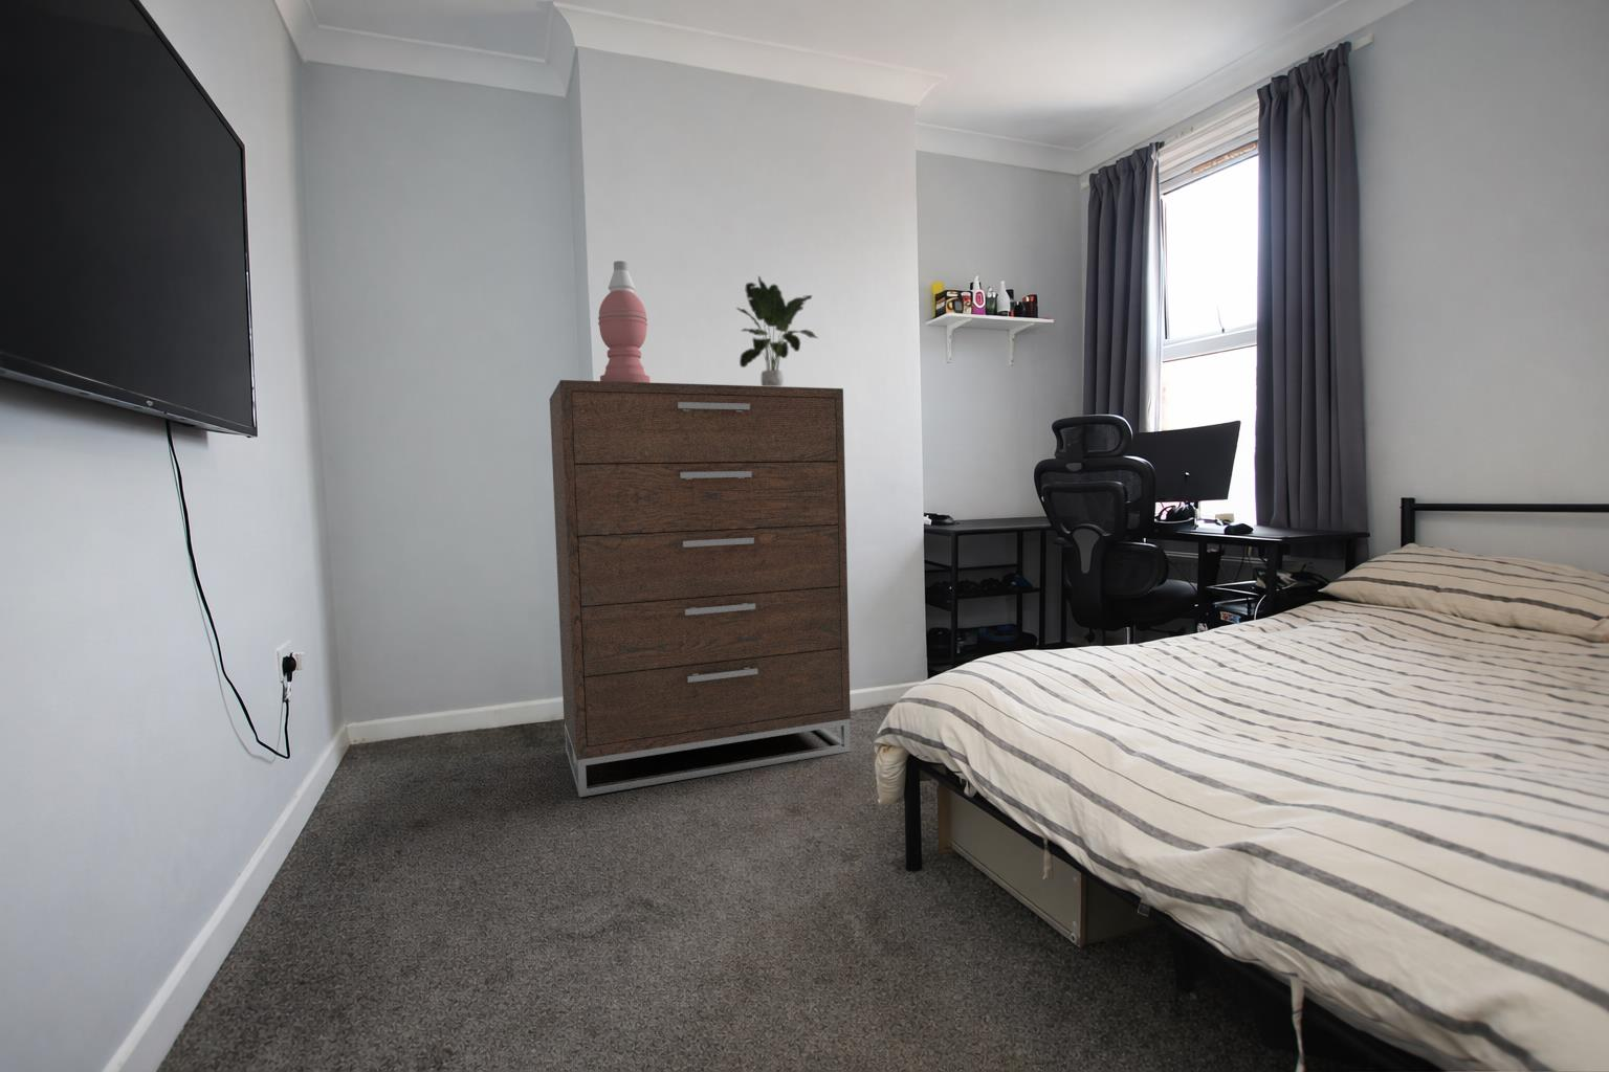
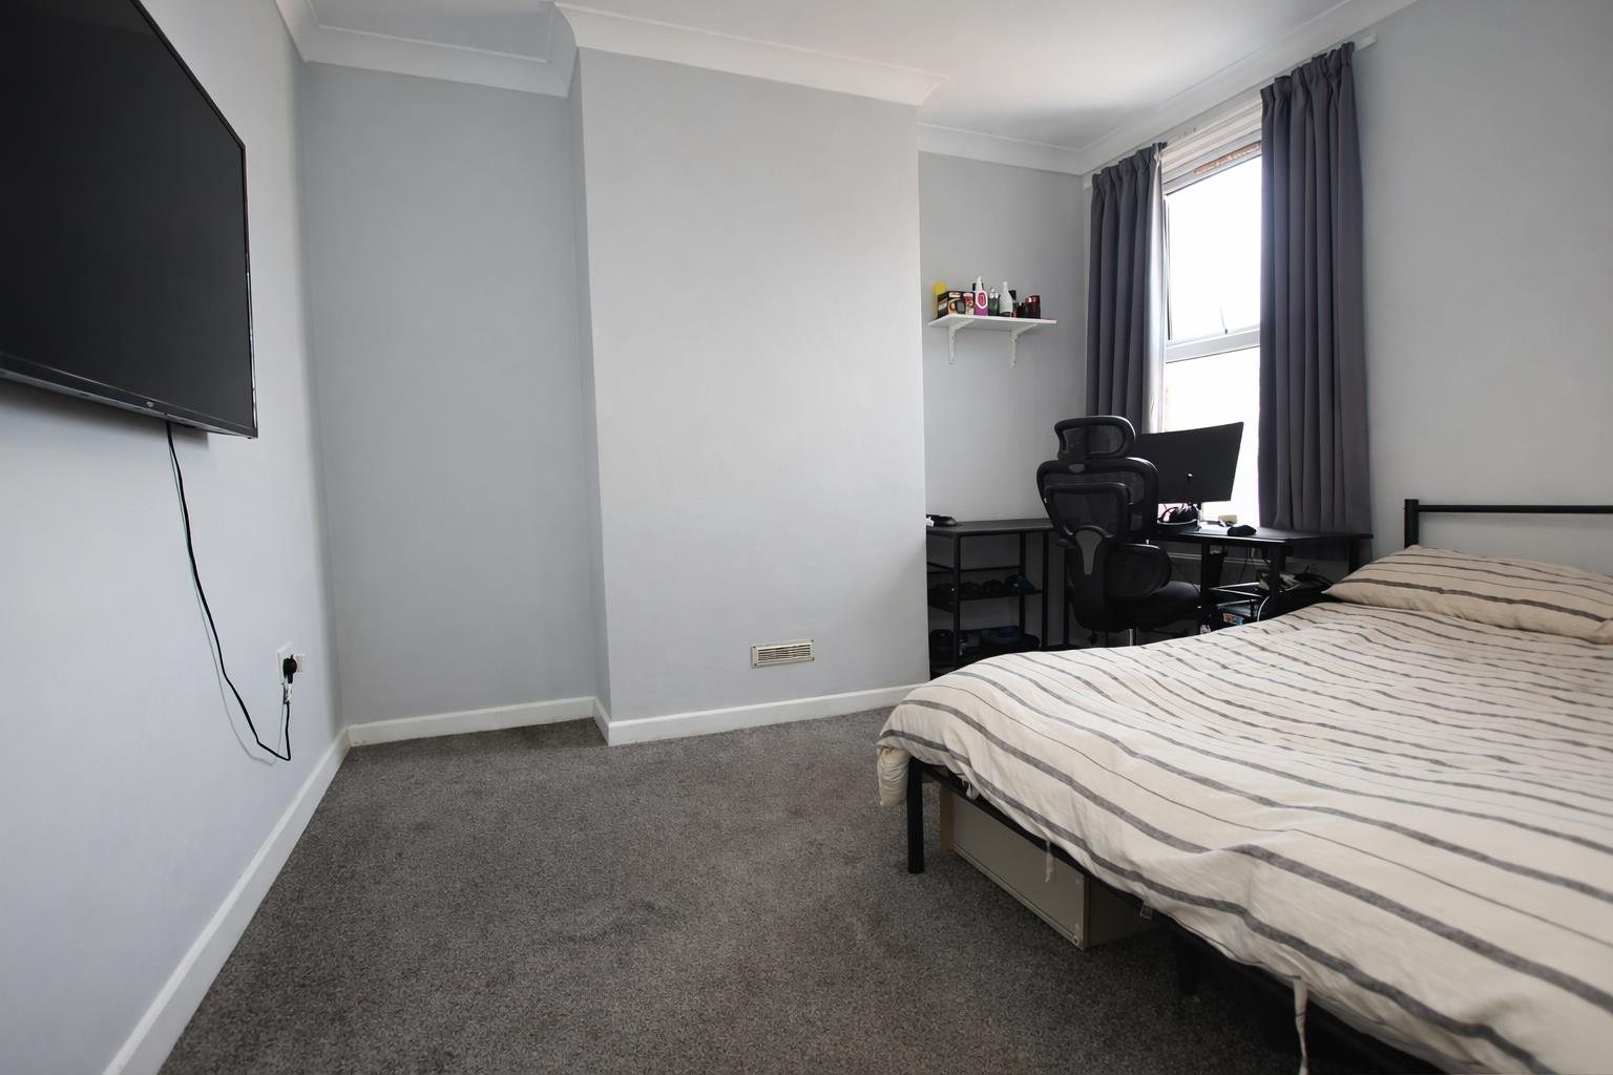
- dresser [548,379,851,798]
- potted plant [735,274,819,386]
- table lamp [597,260,650,383]
